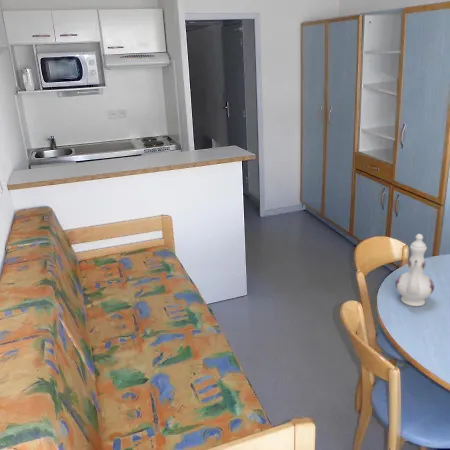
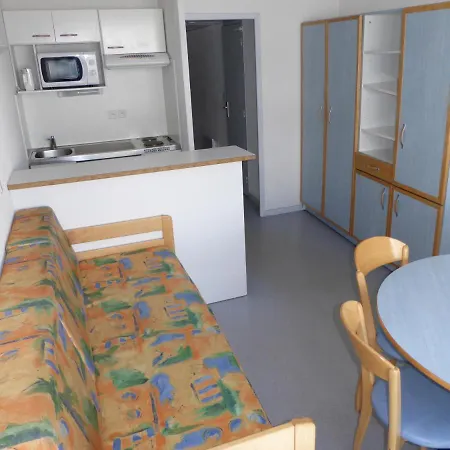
- chinaware [394,233,435,307]
